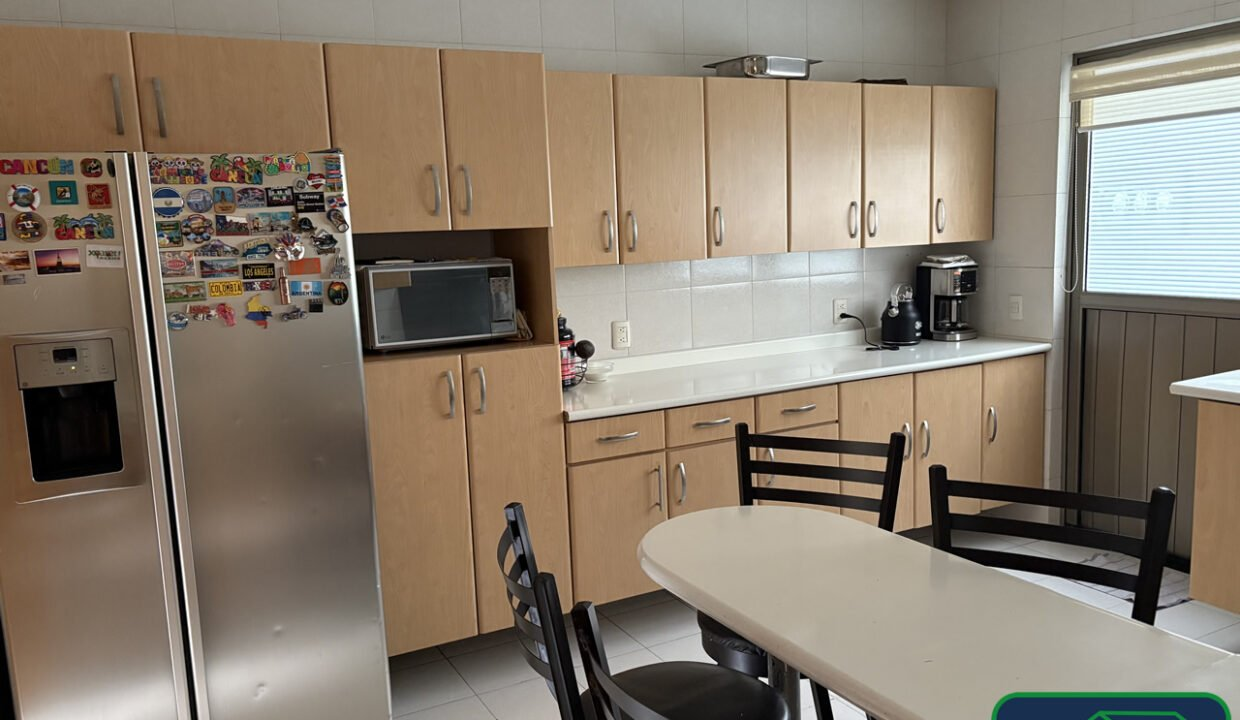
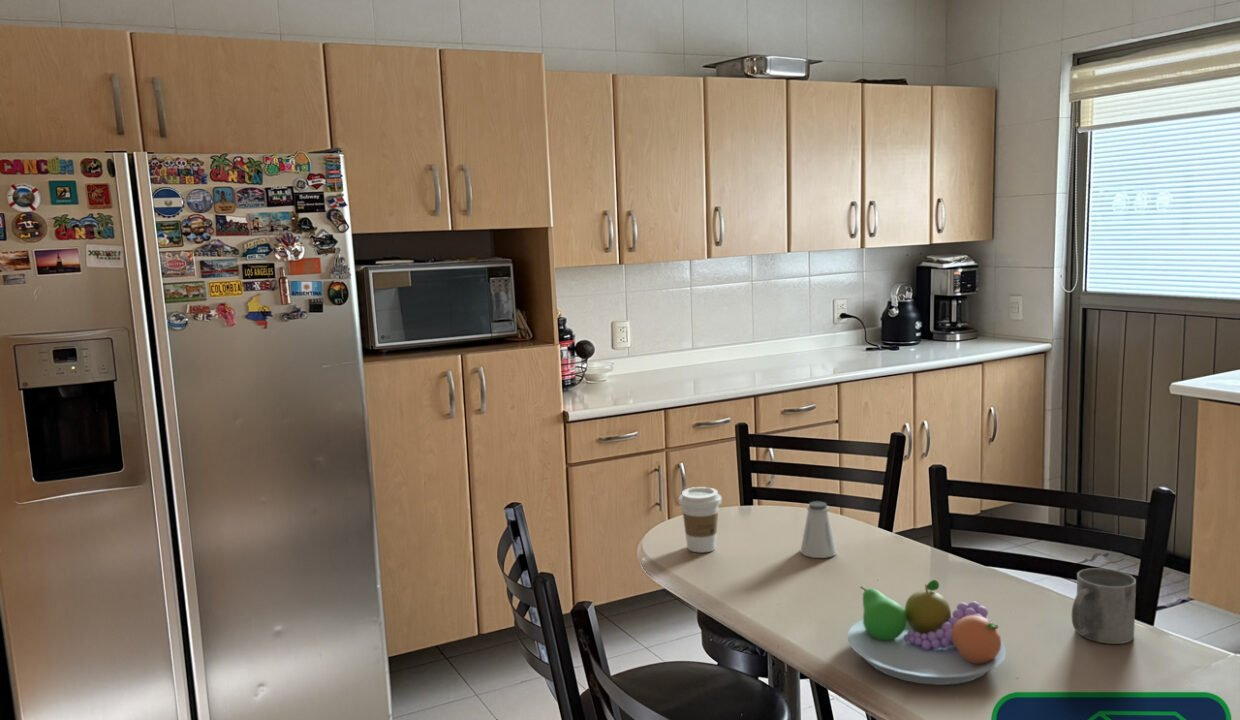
+ mug [1071,567,1137,645]
+ saltshaker [800,500,838,559]
+ fruit bowl [847,579,1007,686]
+ coffee cup [678,486,723,553]
